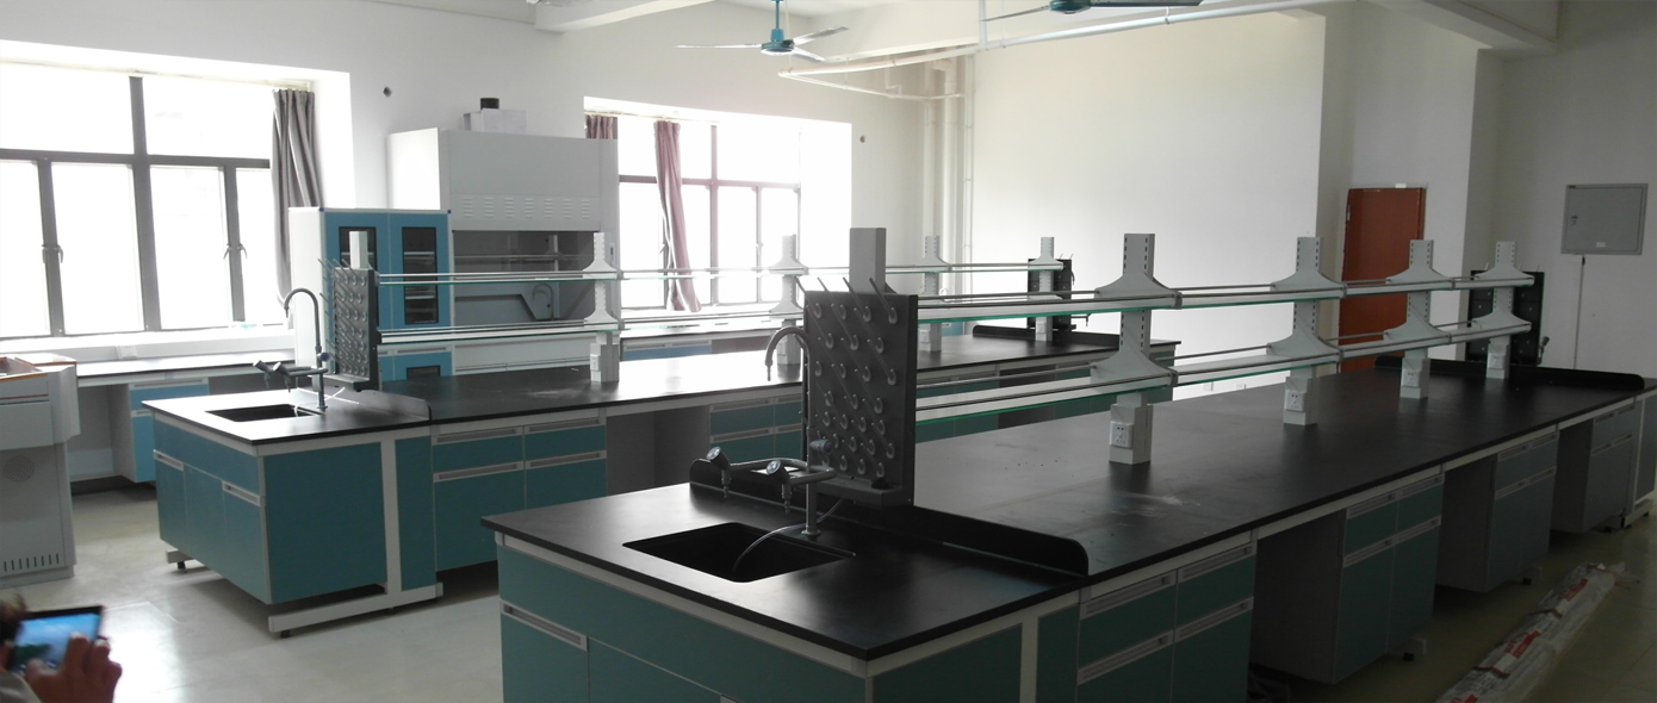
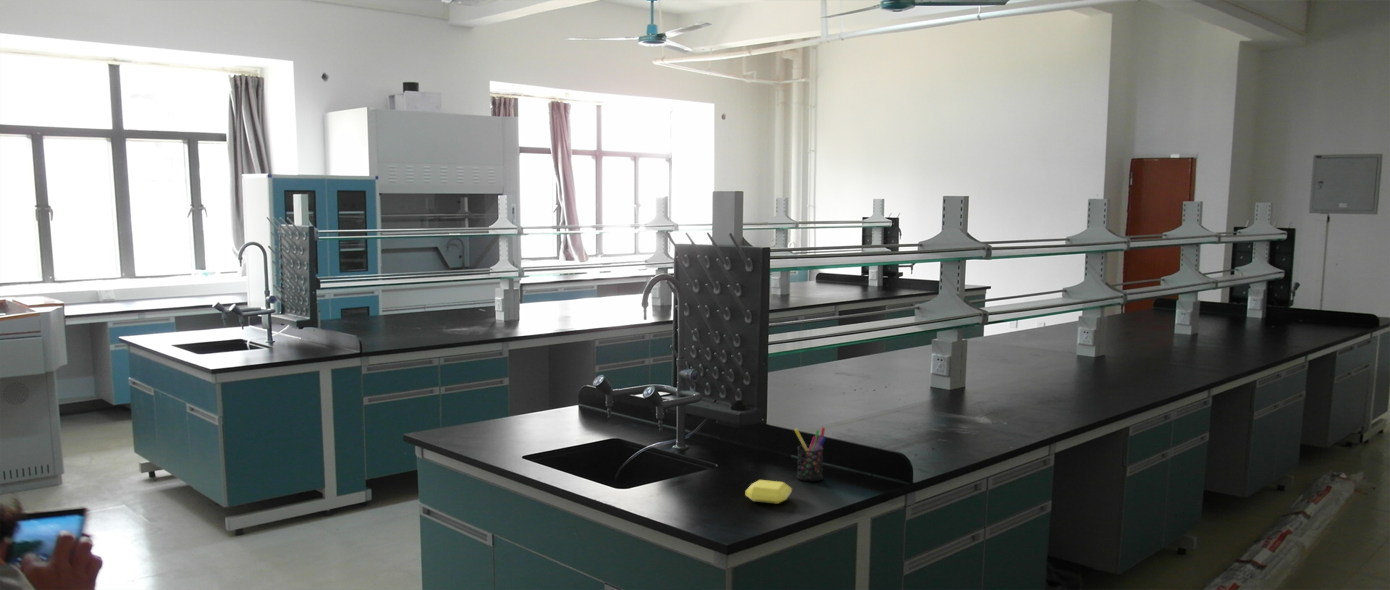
+ pen holder [794,426,827,482]
+ soap bar [744,479,793,505]
